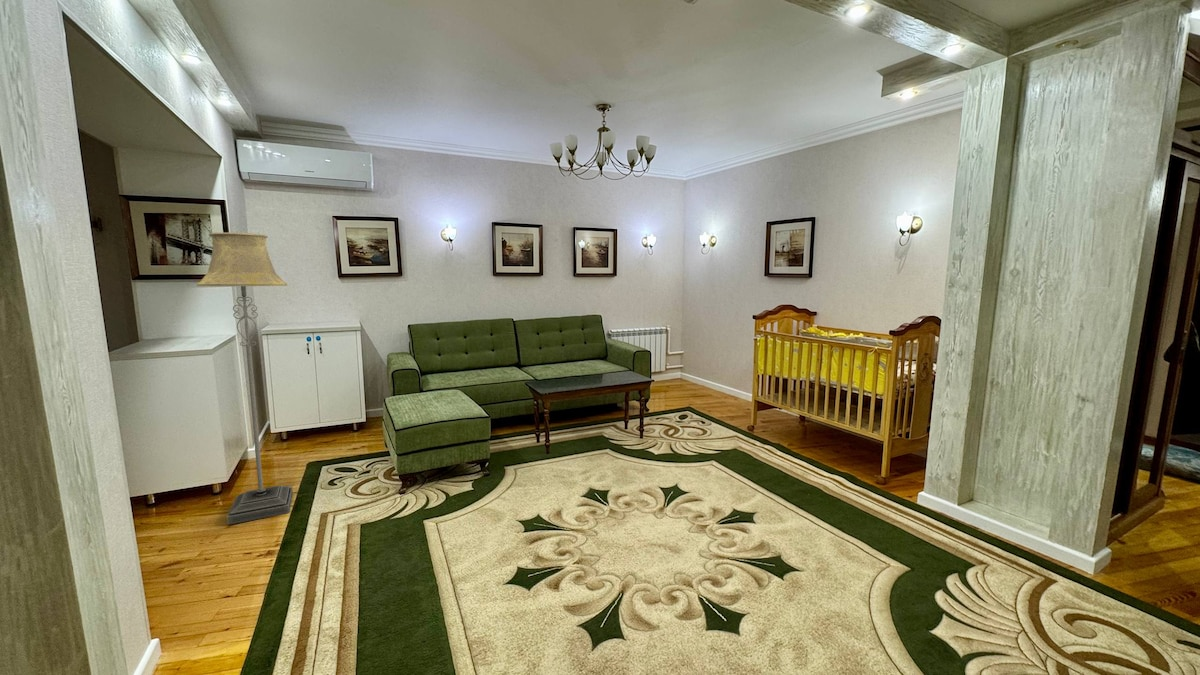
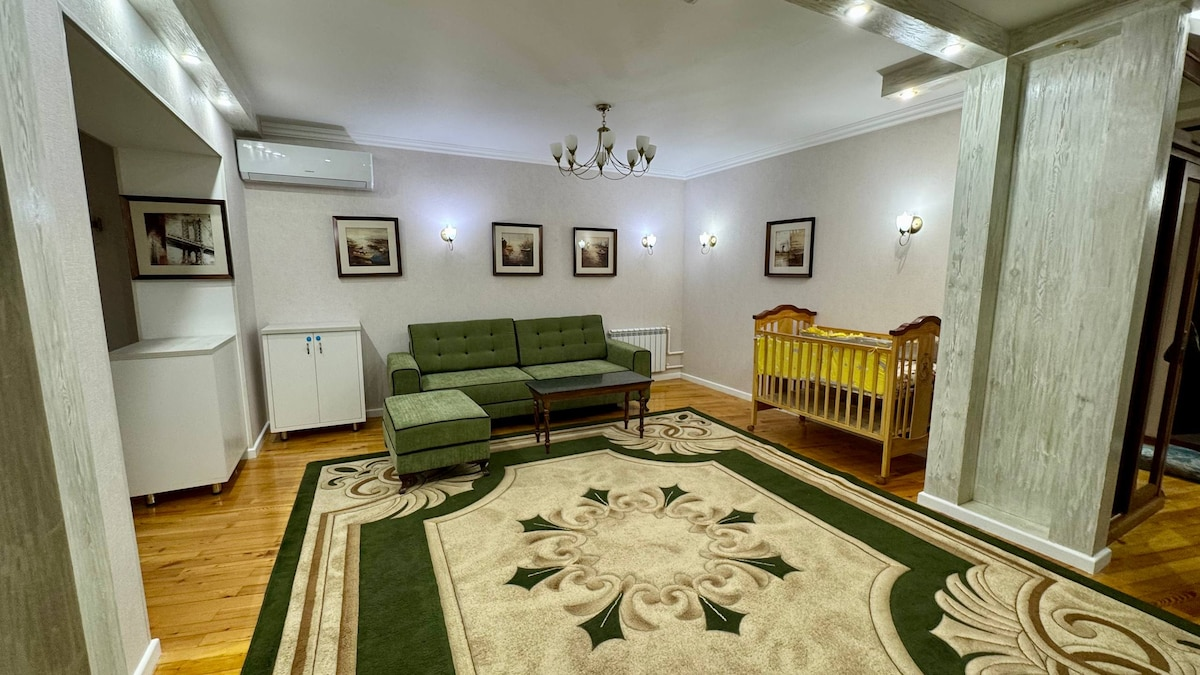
- floor lamp [196,232,294,526]
